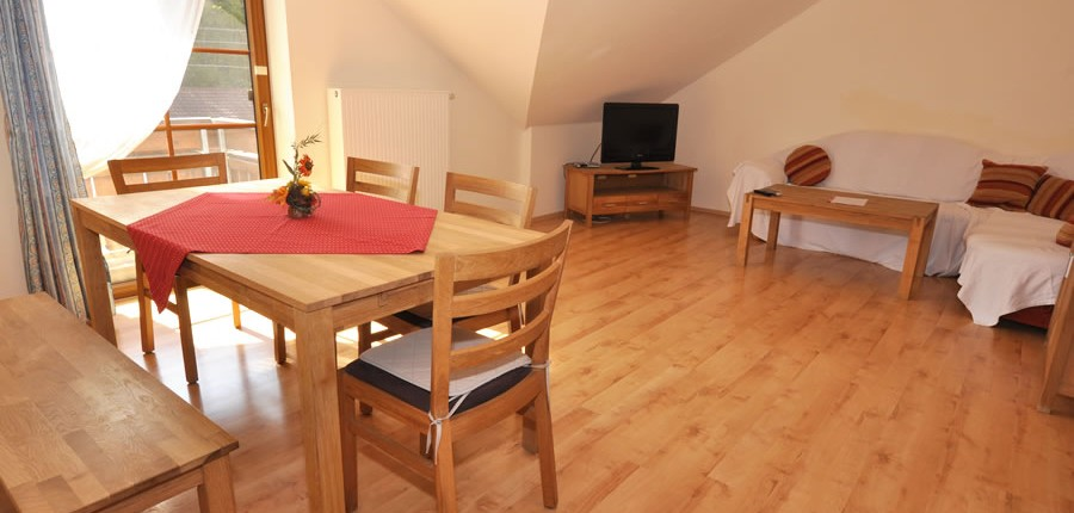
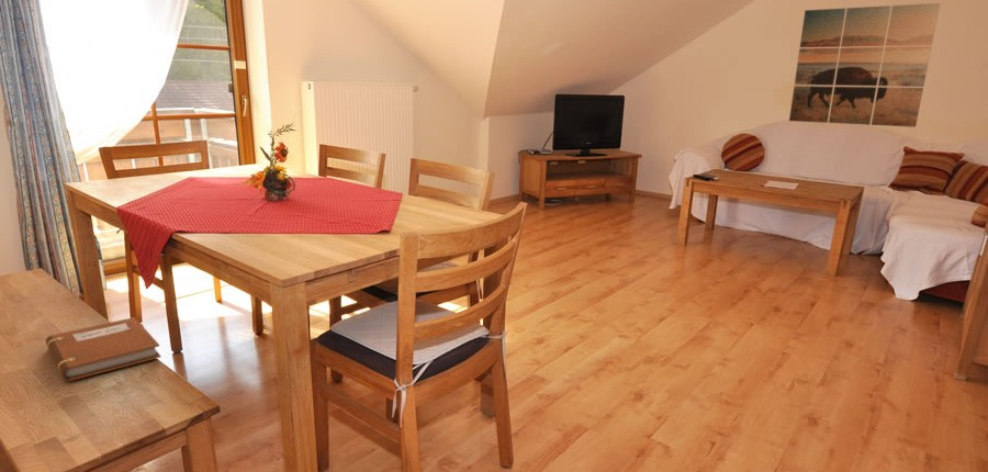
+ notebook [45,316,161,382]
+ wall art [788,2,941,128]
